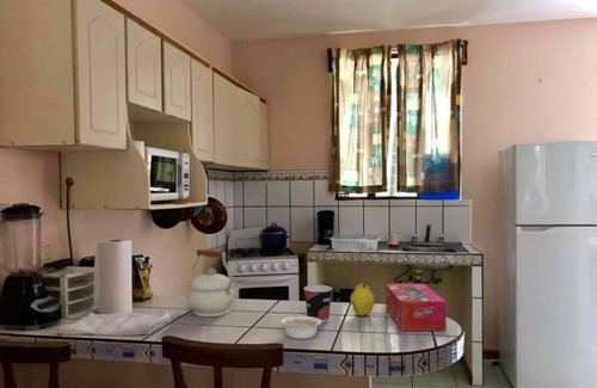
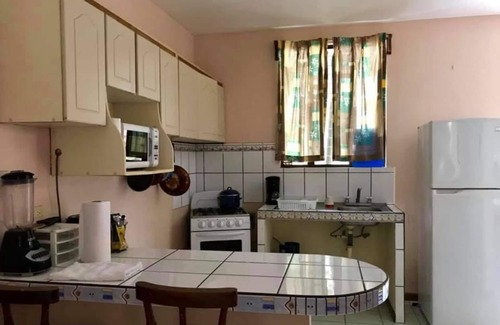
- tissue box [384,283,448,332]
- kettle [186,248,239,318]
- legume [279,315,322,340]
- fruit [349,283,376,318]
- cup [303,284,333,324]
